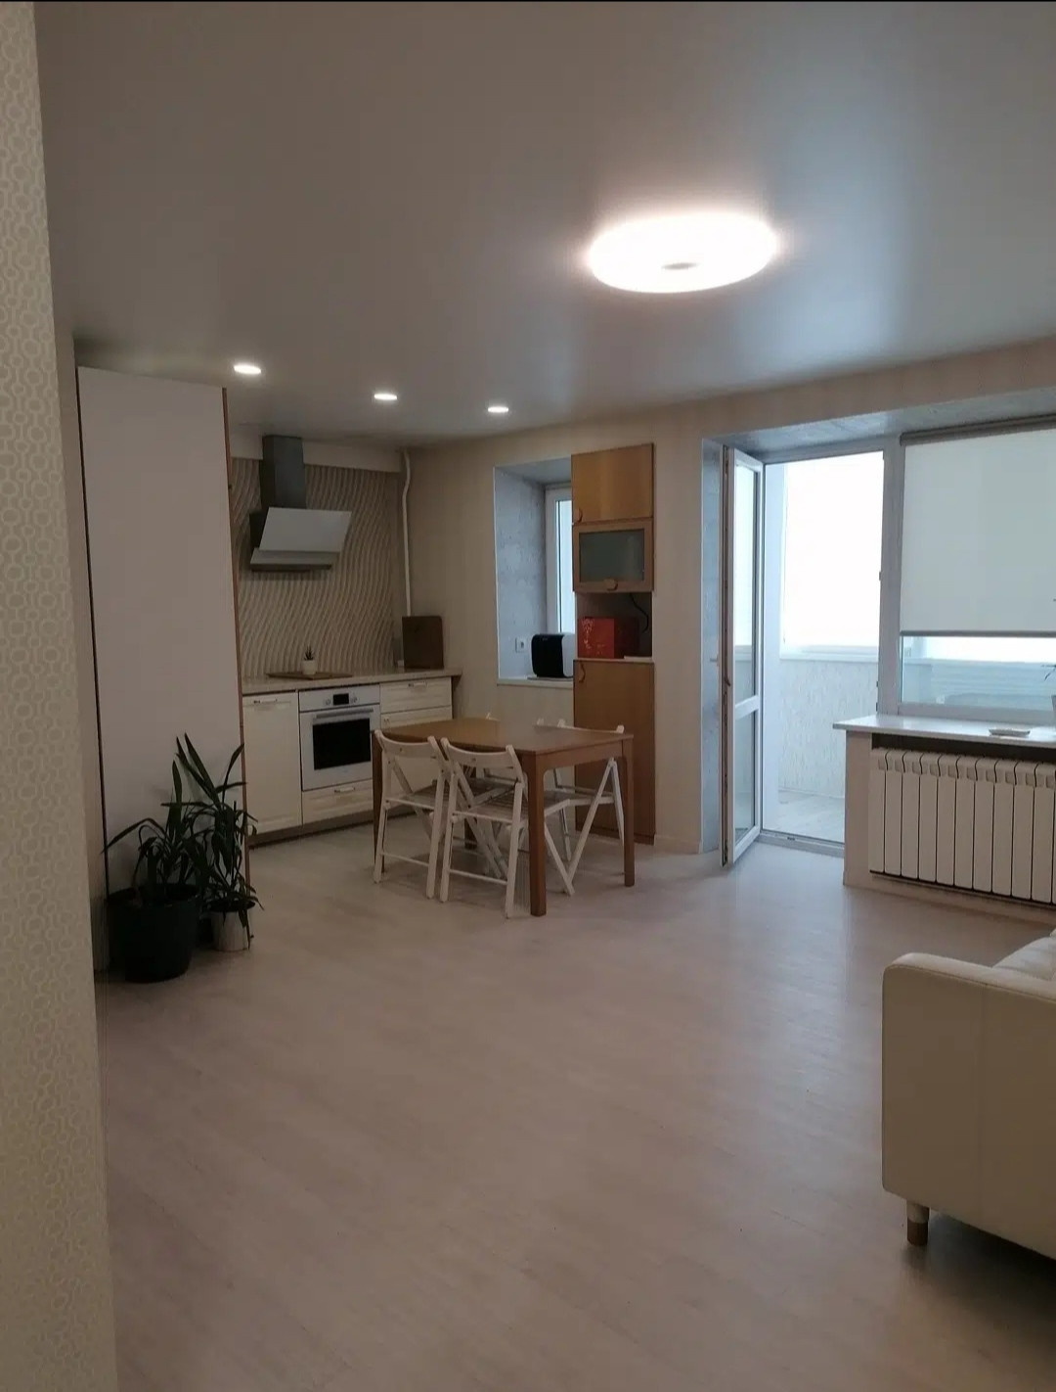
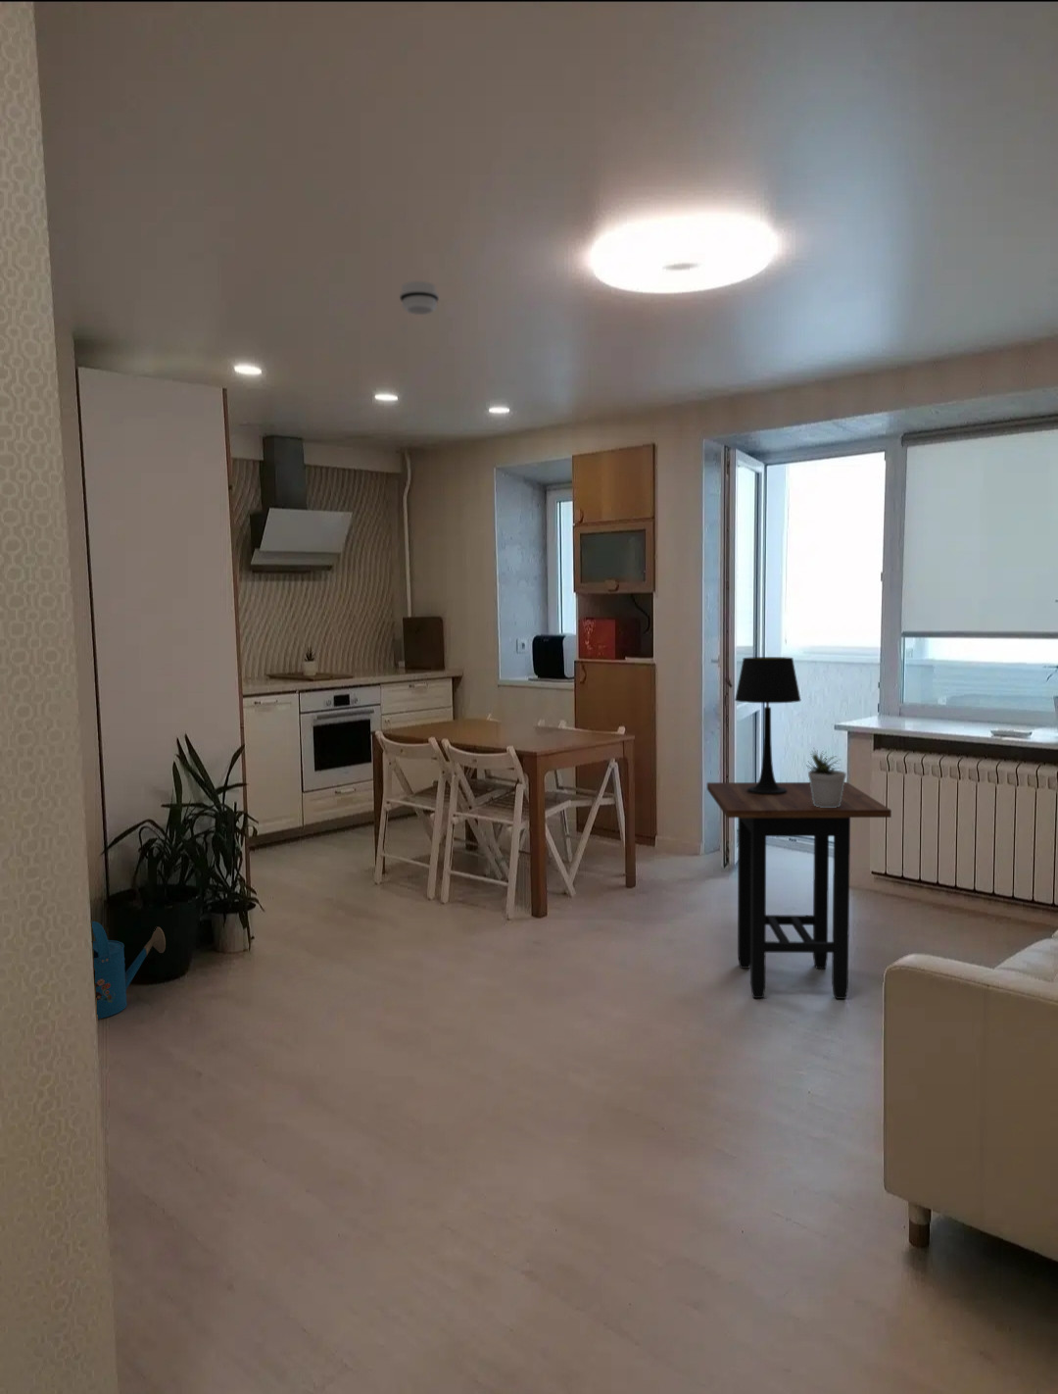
+ watering can [91,920,167,1019]
+ side table [707,781,892,999]
+ potted plant [807,748,847,808]
+ smoke detector [399,280,440,316]
+ table lamp [733,656,802,795]
